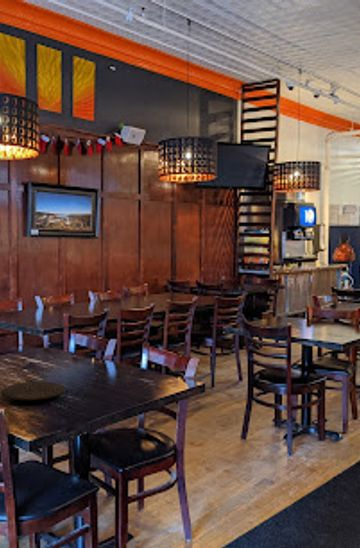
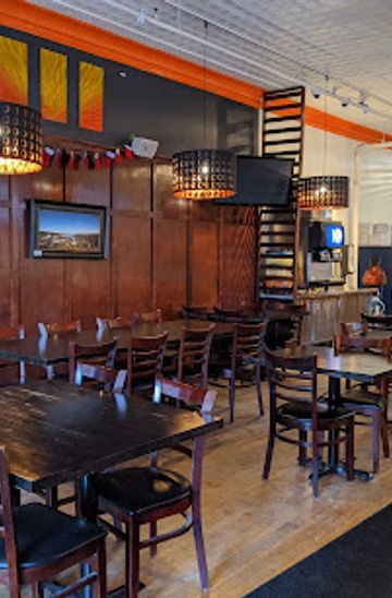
- plate [0,381,67,402]
